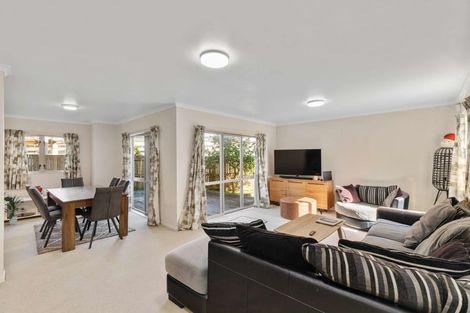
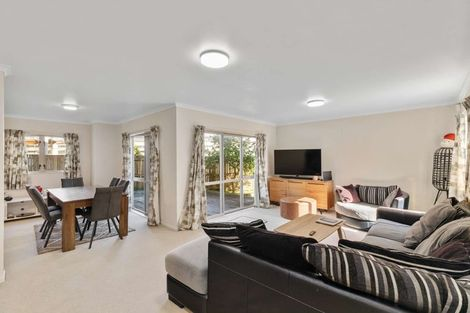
- indoor plant [4,194,26,226]
